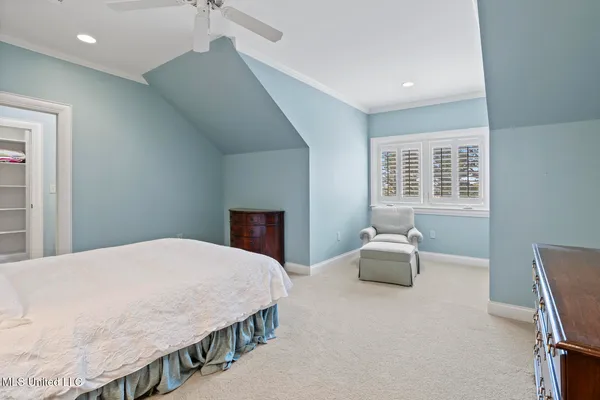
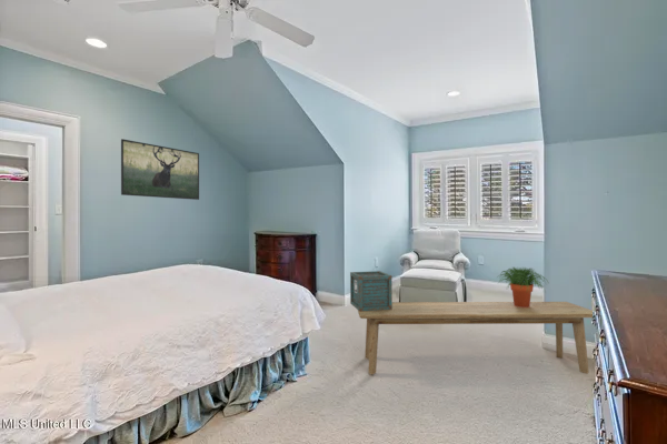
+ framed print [120,138,200,201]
+ bench [357,301,594,375]
+ wooden crate [349,270,394,312]
+ potted plant [497,266,549,307]
